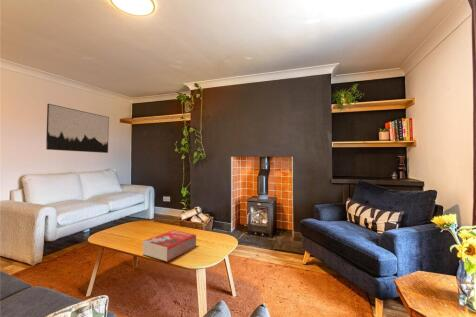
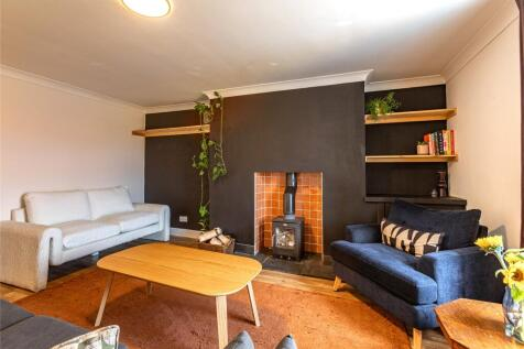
- wall art [45,103,110,154]
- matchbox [142,229,197,262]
